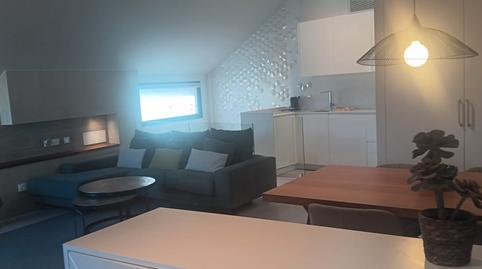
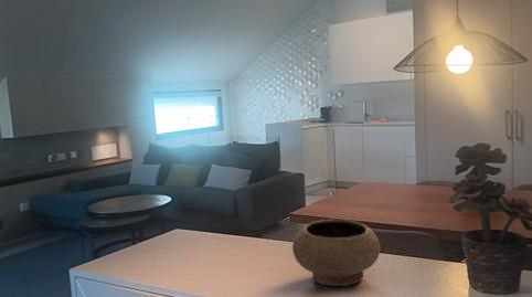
+ bowl [291,219,381,287]
